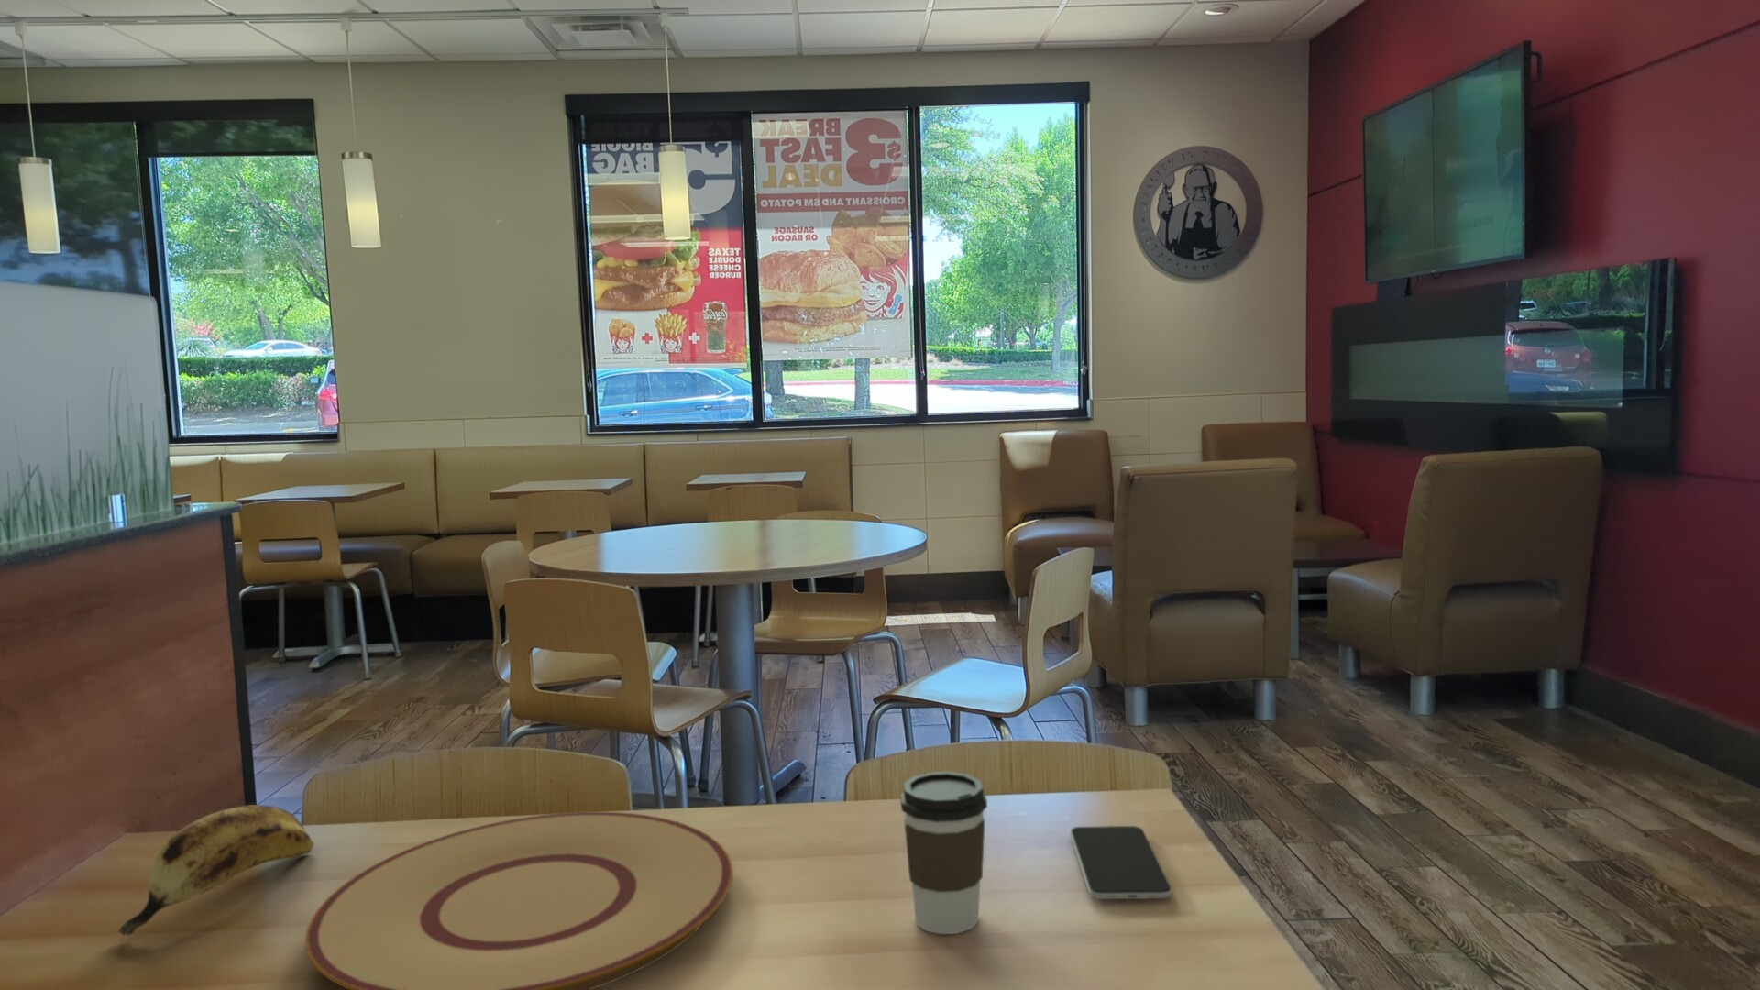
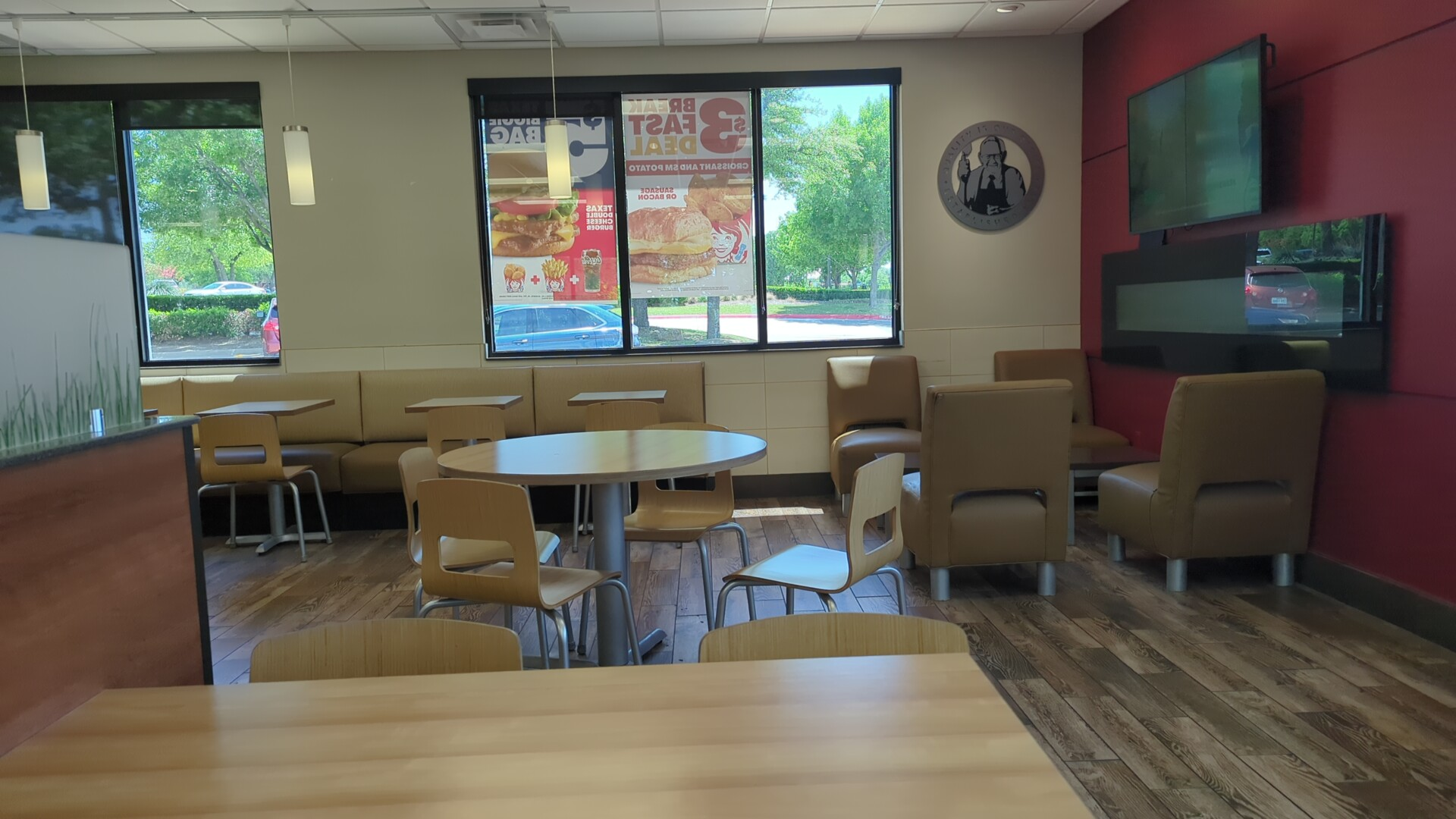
- plate [305,811,734,990]
- coffee cup [899,771,988,934]
- smartphone [1069,824,1174,901]
- banana [117,804,314,936]
